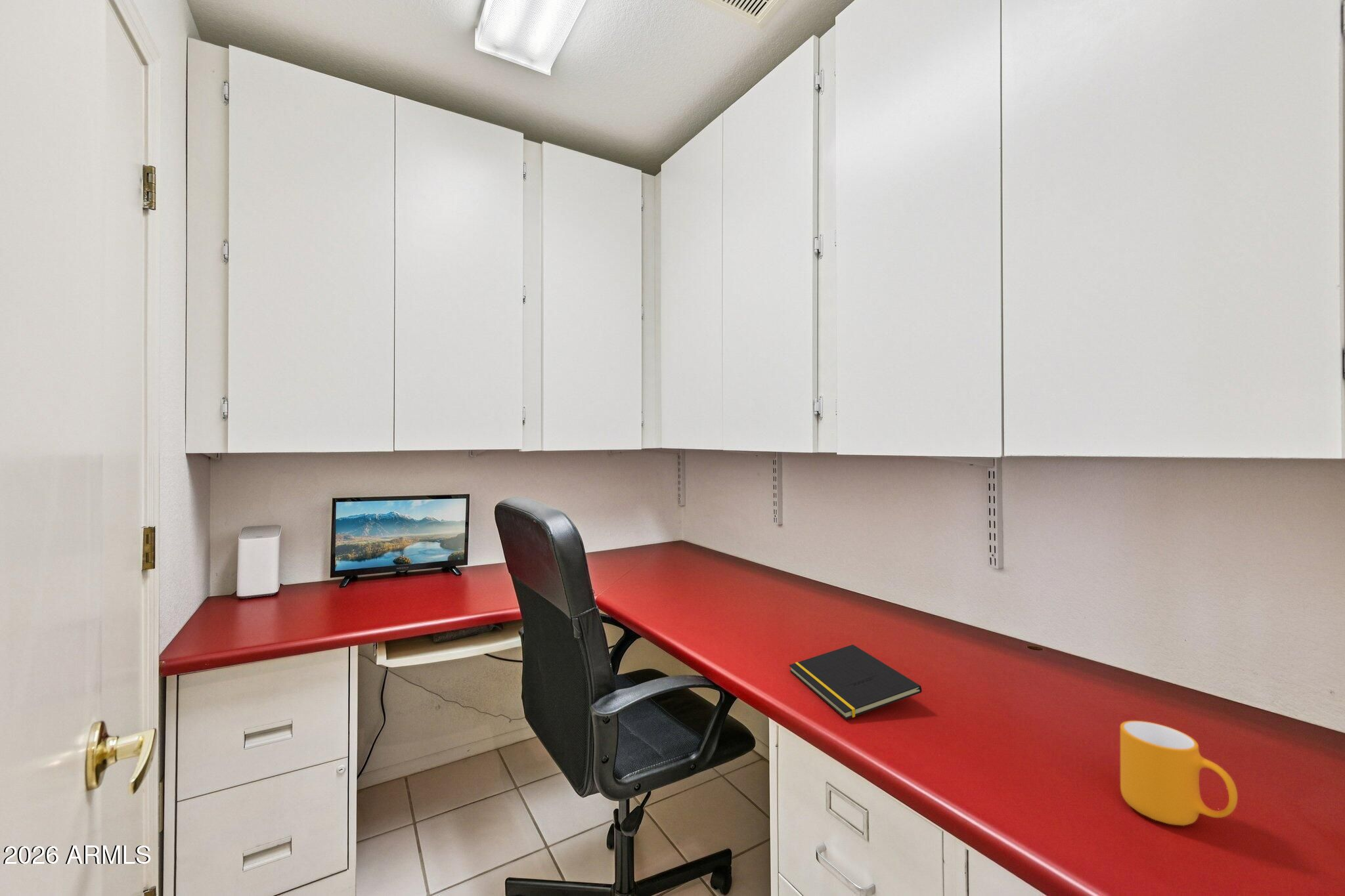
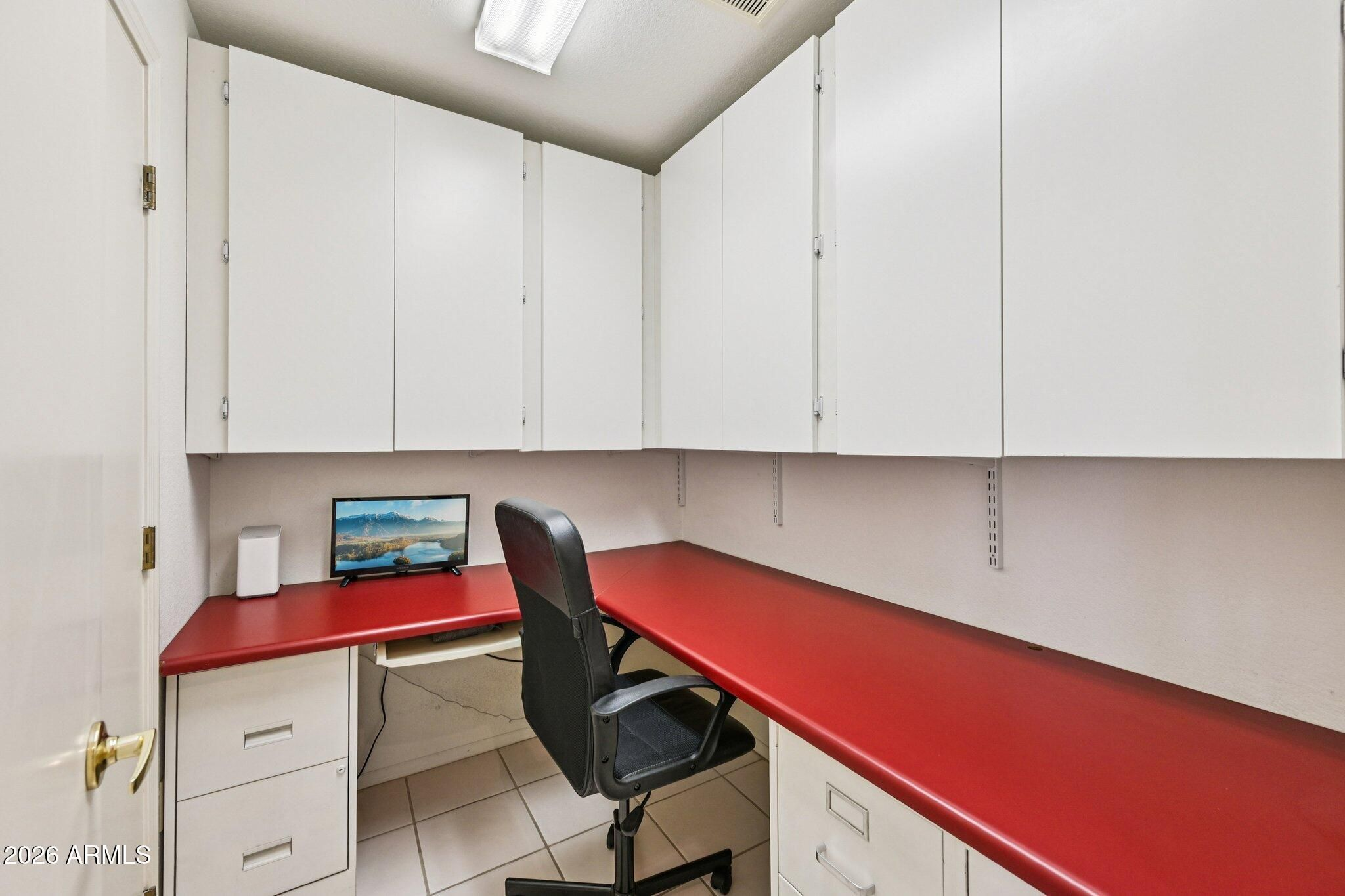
- mug [1120,720,1238,826]
- notepad [788,644,923,720]
